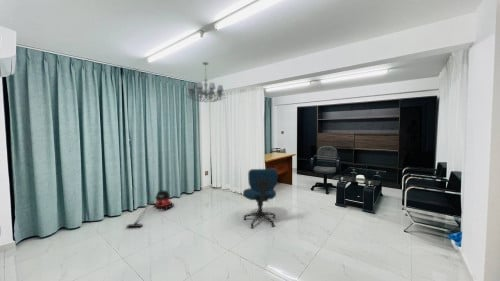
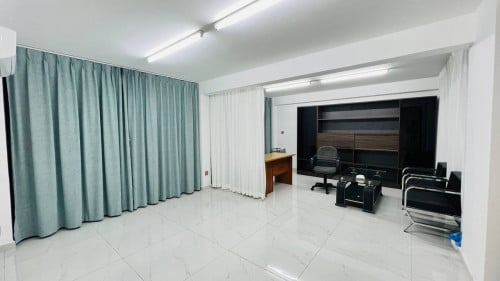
- office chair [242,168,279,229]
- vacuum cleaner [125,189,175,228]
- chandelier [183,61,228,103]
